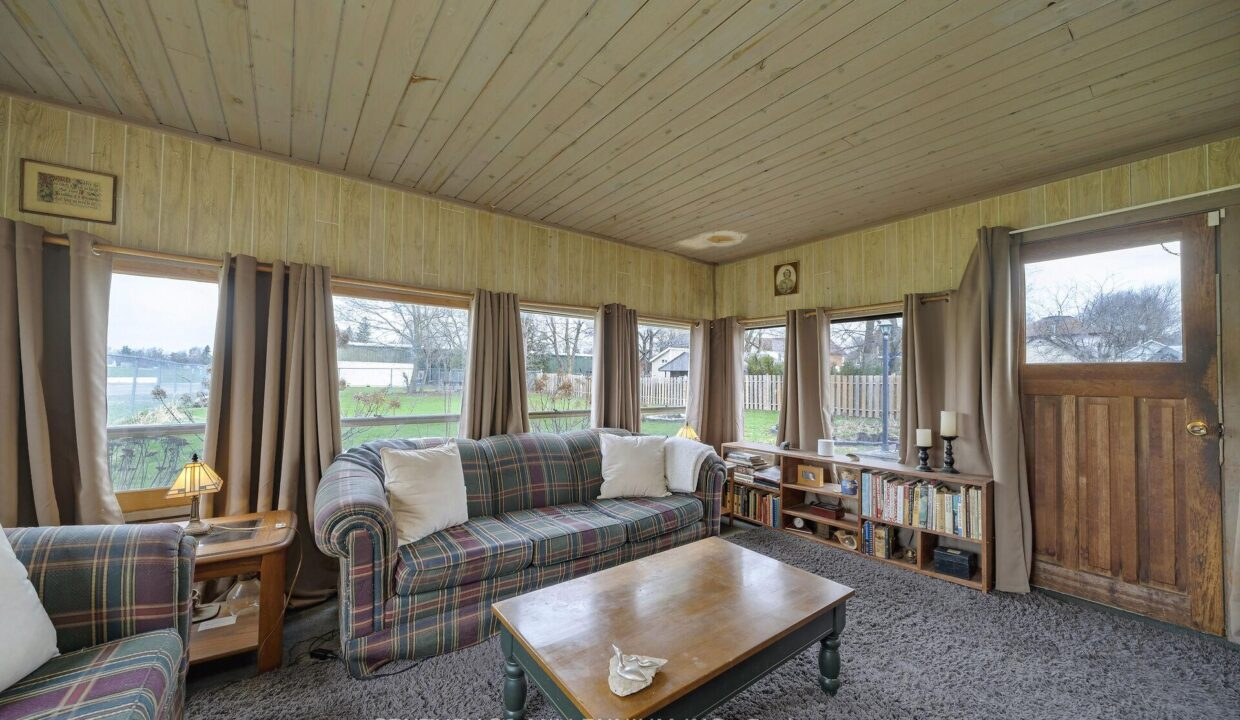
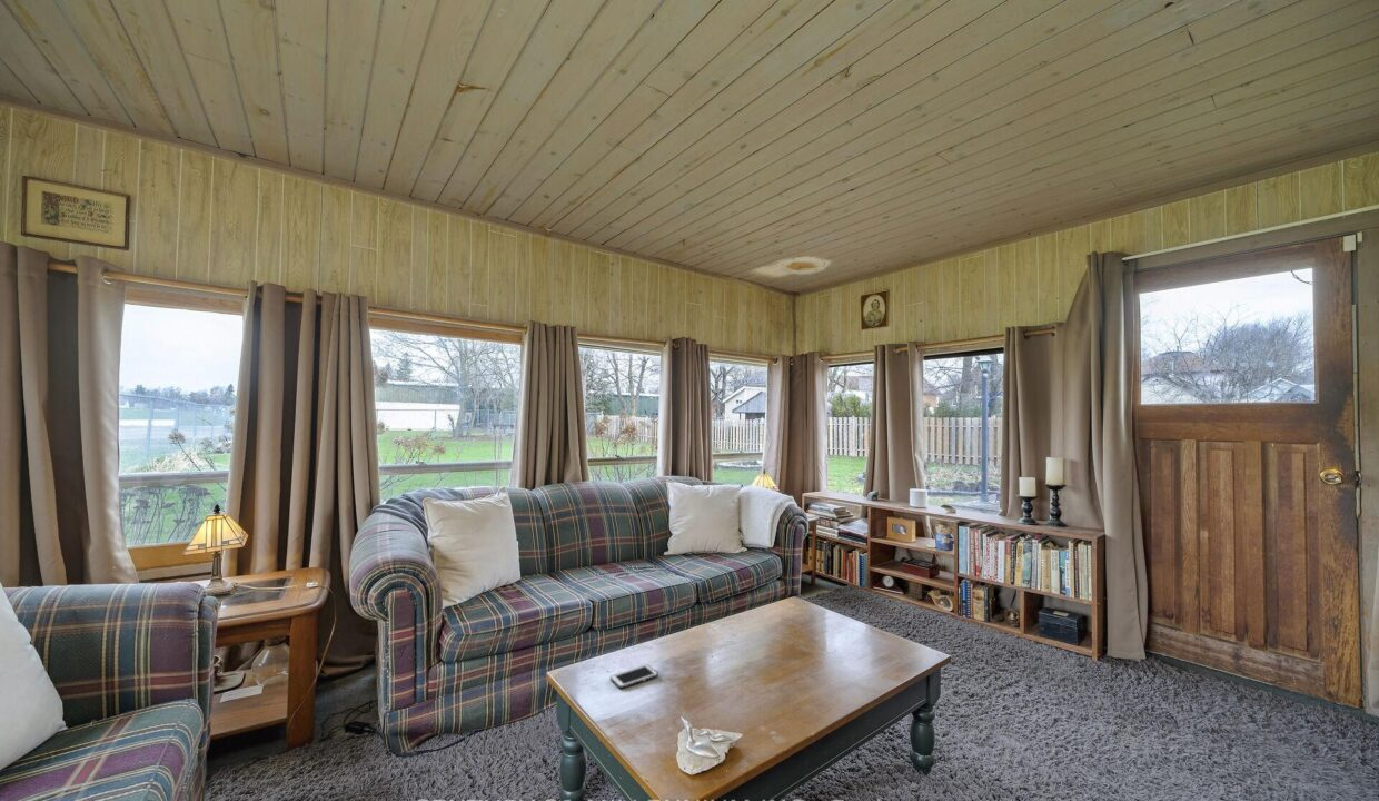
+ cell phone [609,663,659,690]
